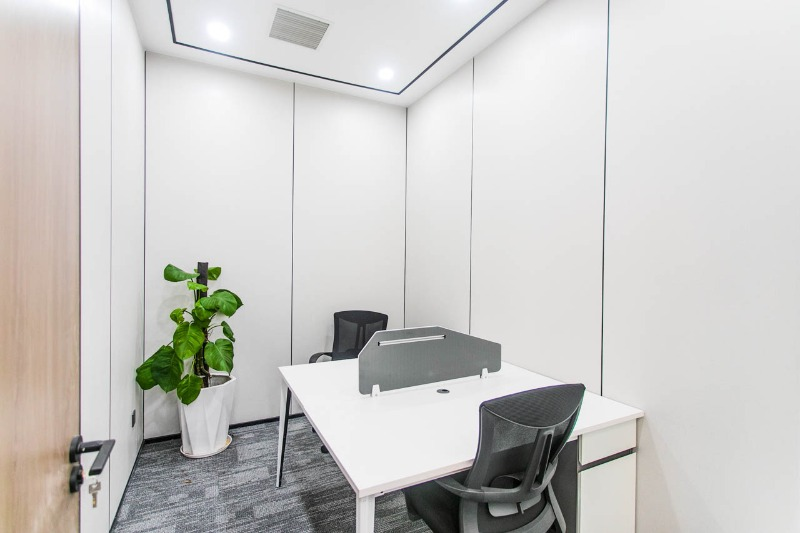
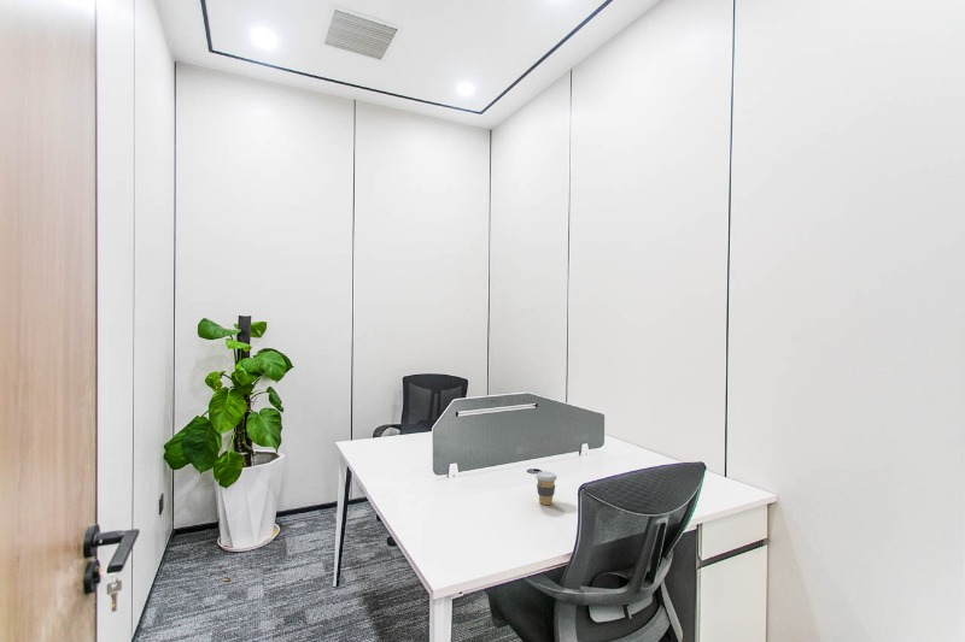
+ coffee cup [534,470,558,506]
